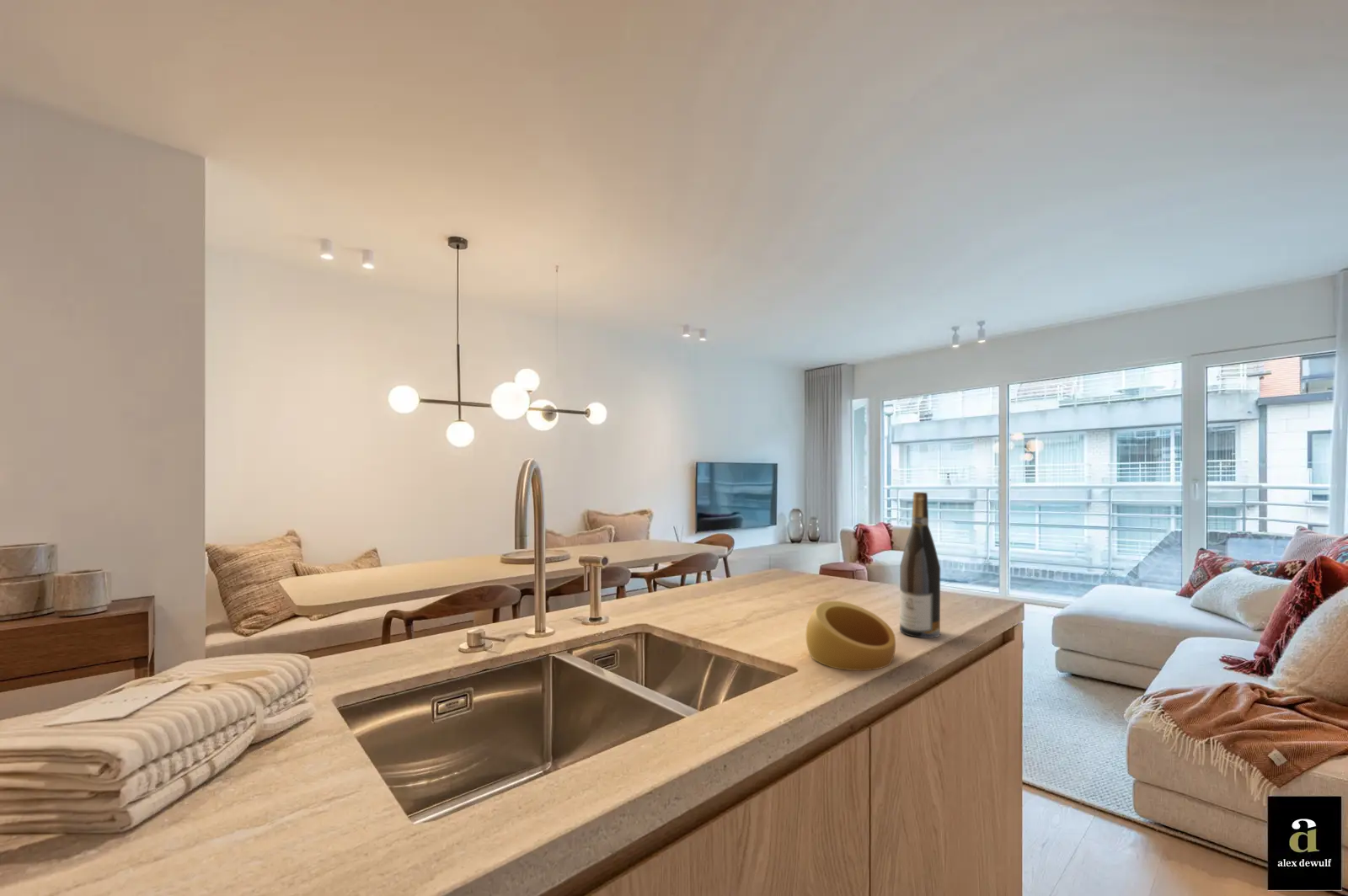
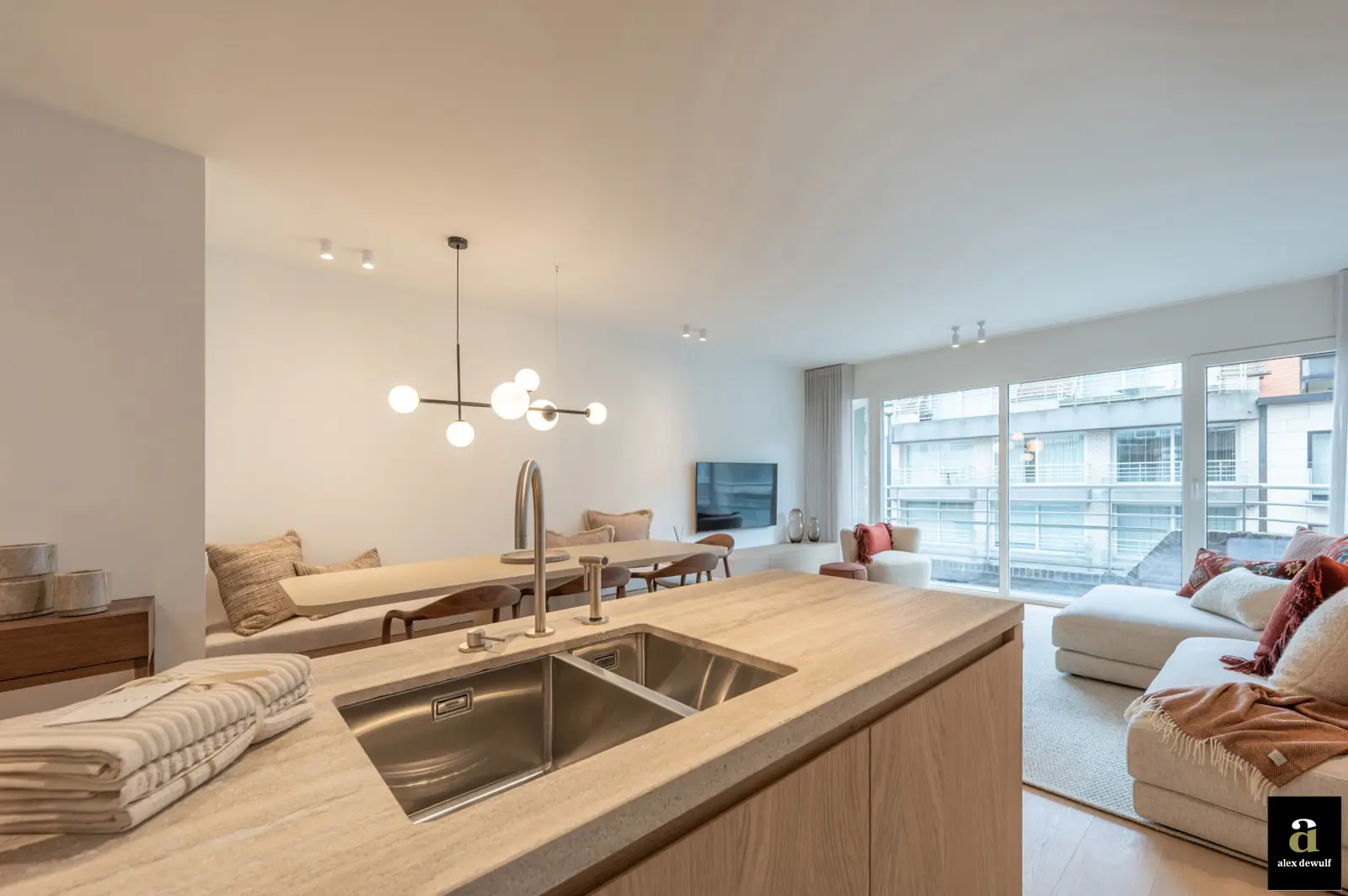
- wine bottle [899,491,941,639]
- ring [805,600,896,671]
